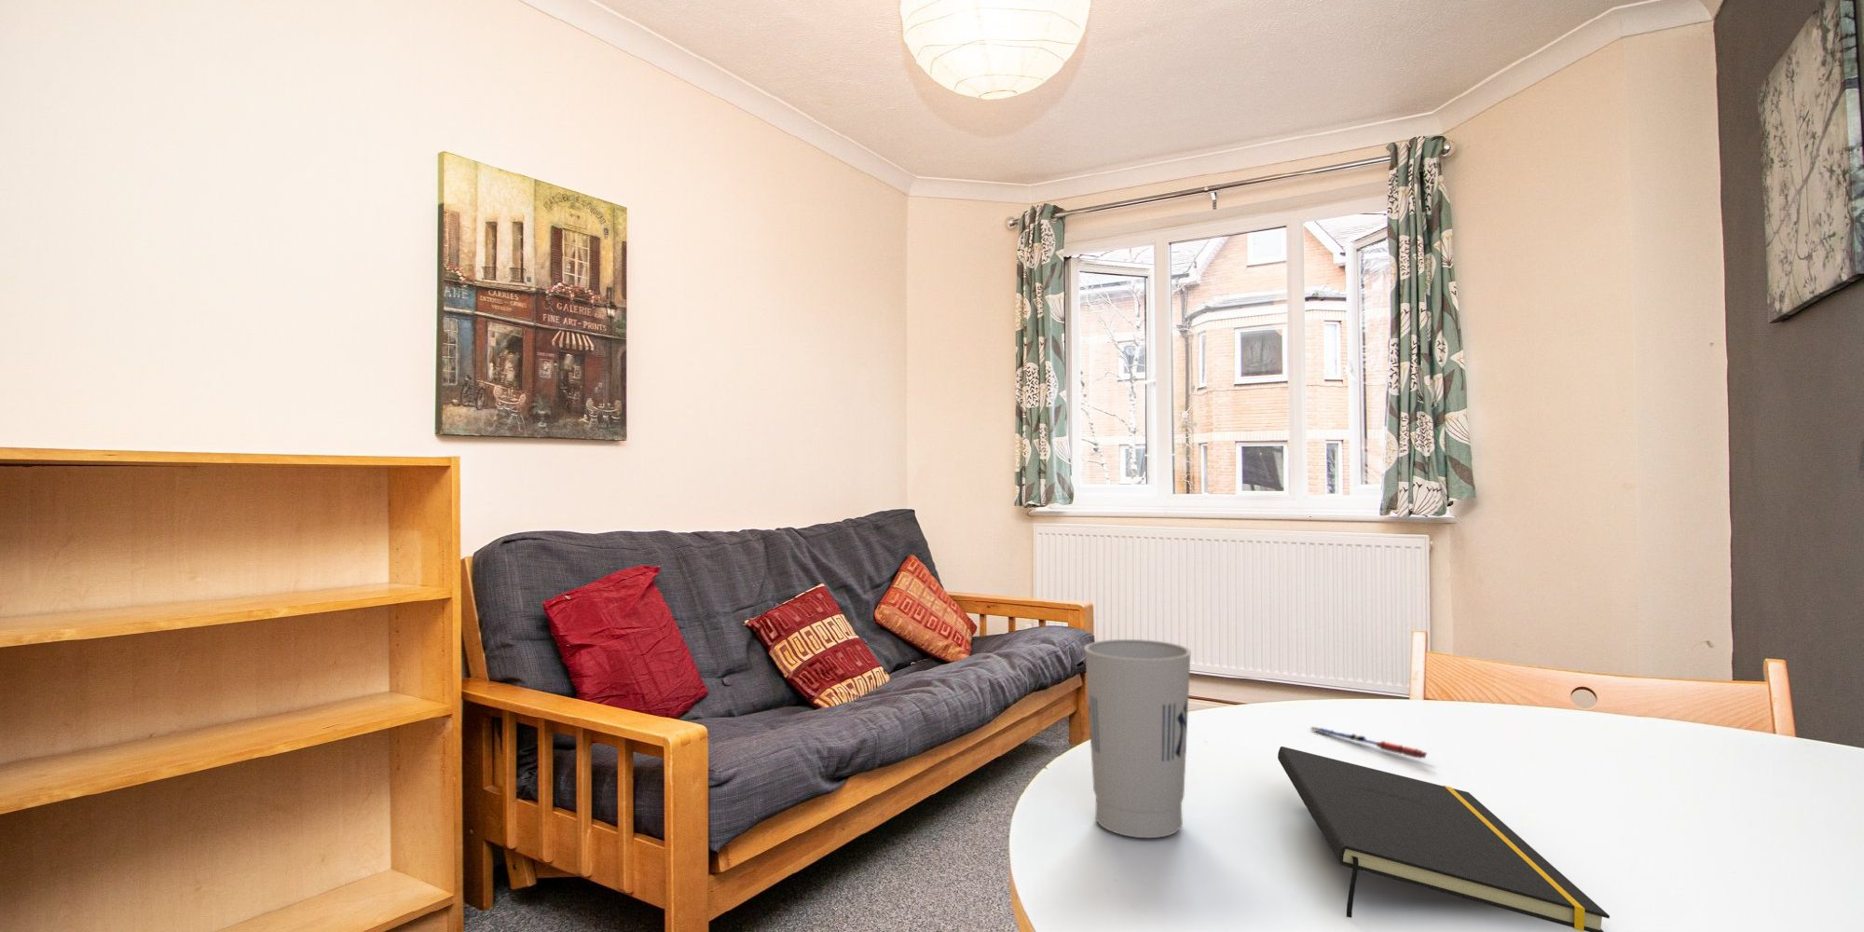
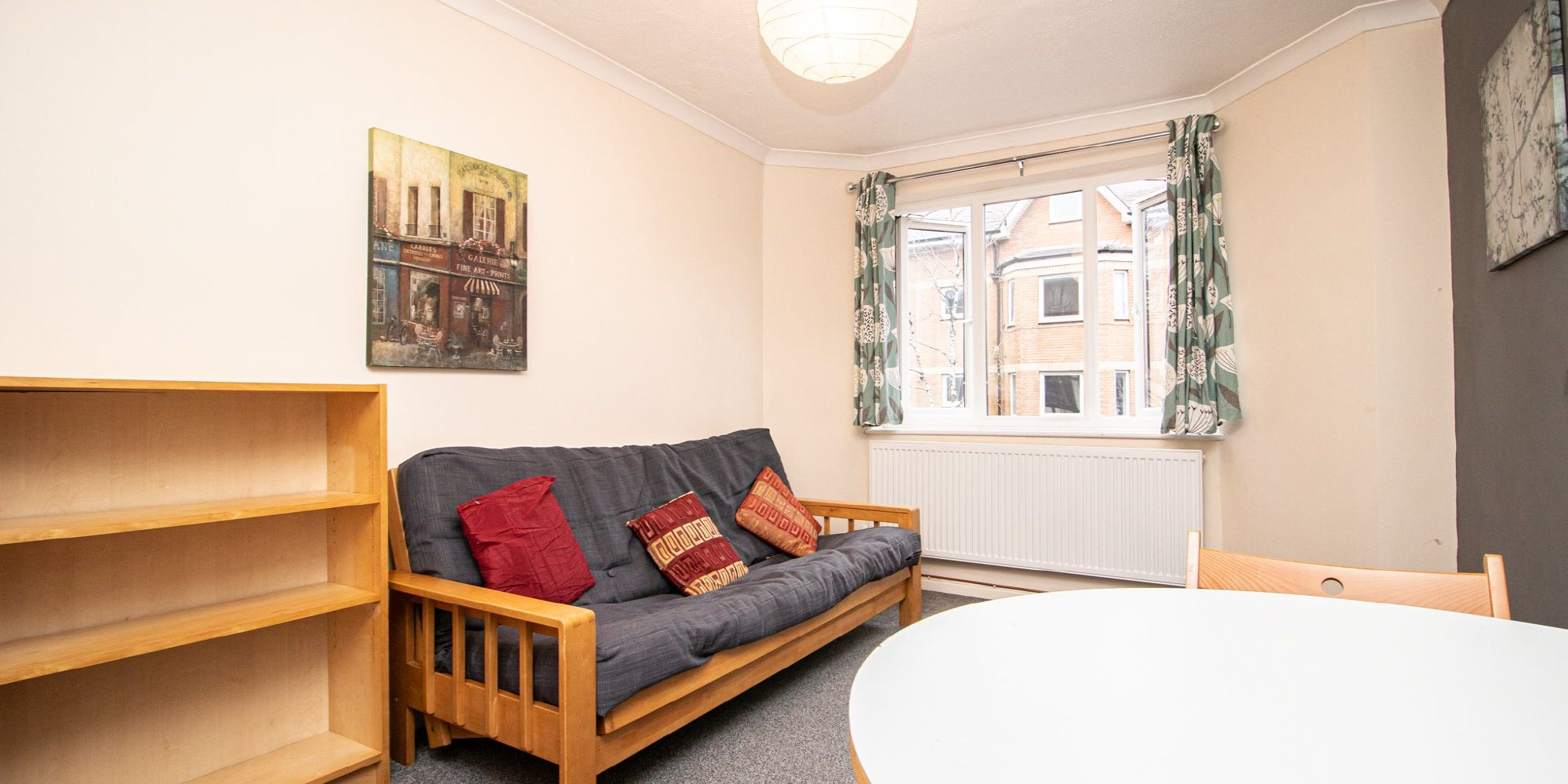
- pen [1310,725,1428,760]
- cup [1083,638,1194,839]
- notepad [1277,745,1611,932]
